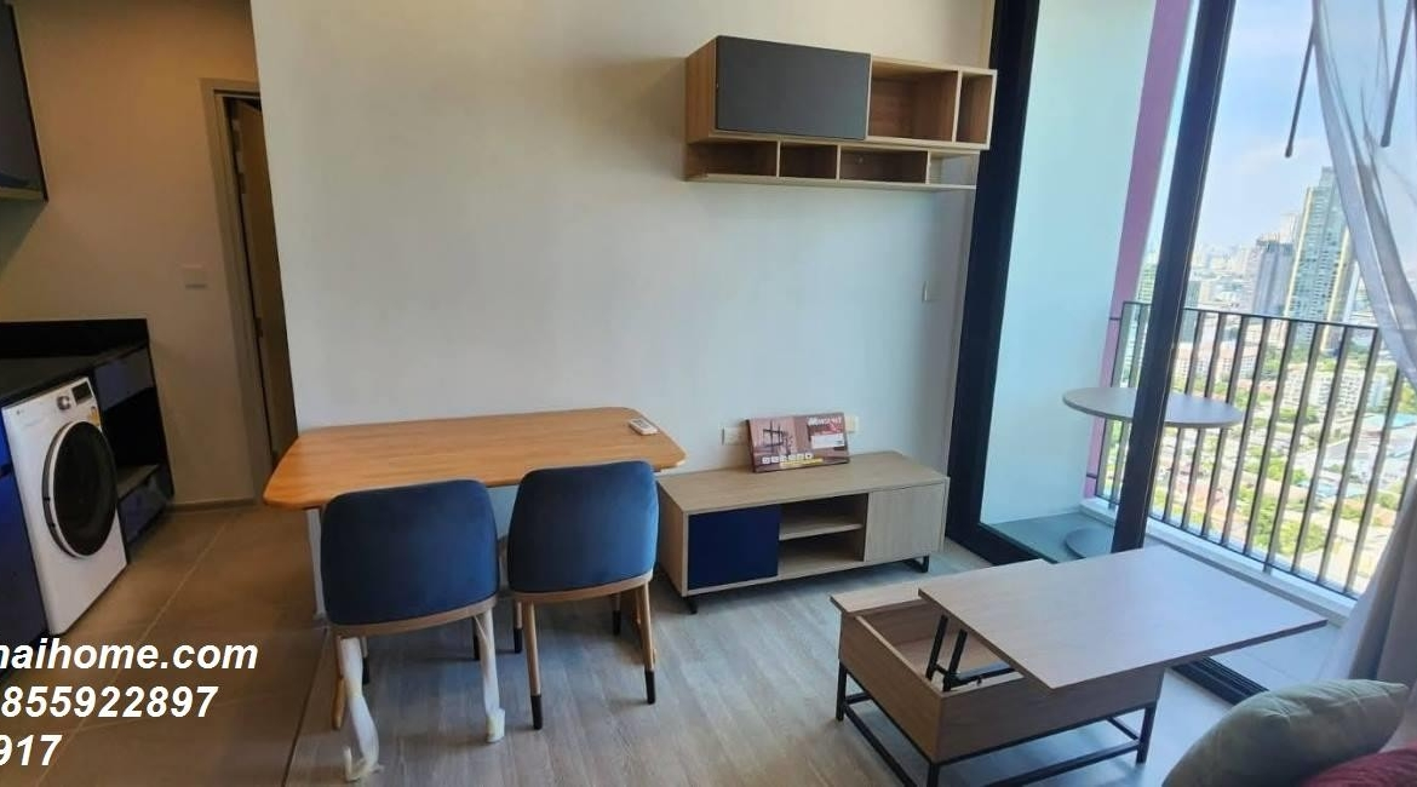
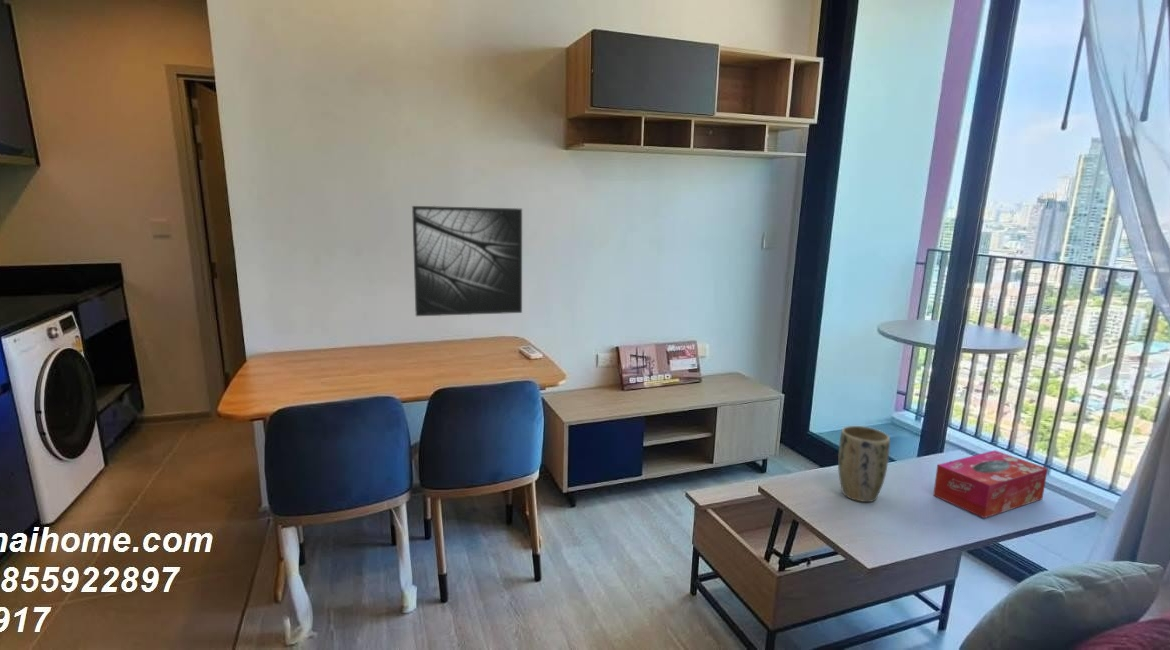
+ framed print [411,205,523,317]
+ tissue box [932,449,1049,519]
+ plant pot [837,425,891,503]
